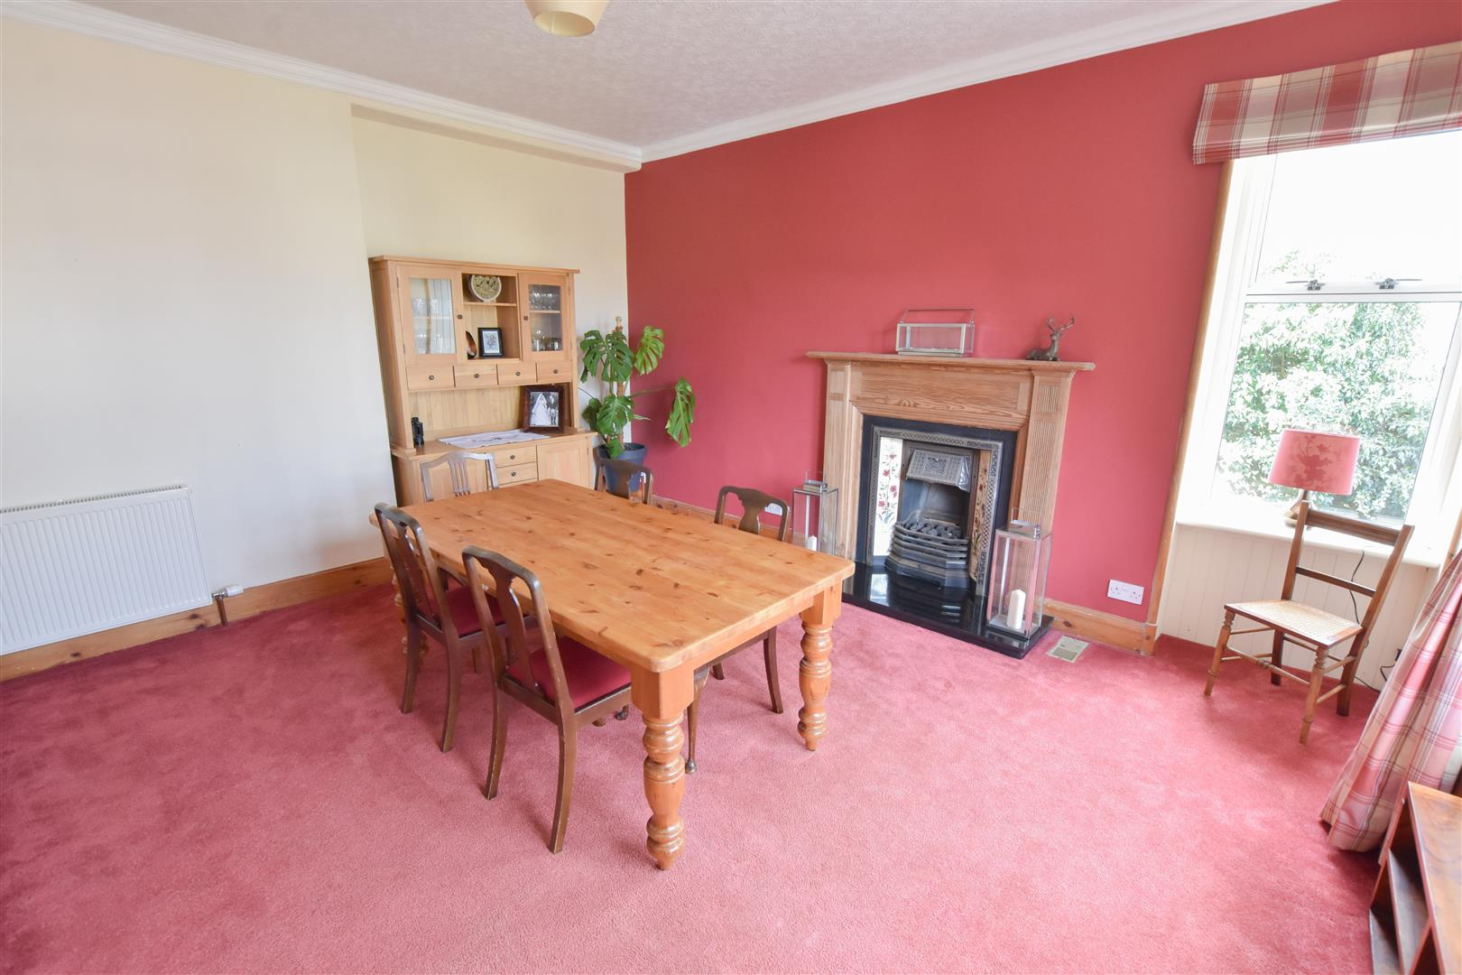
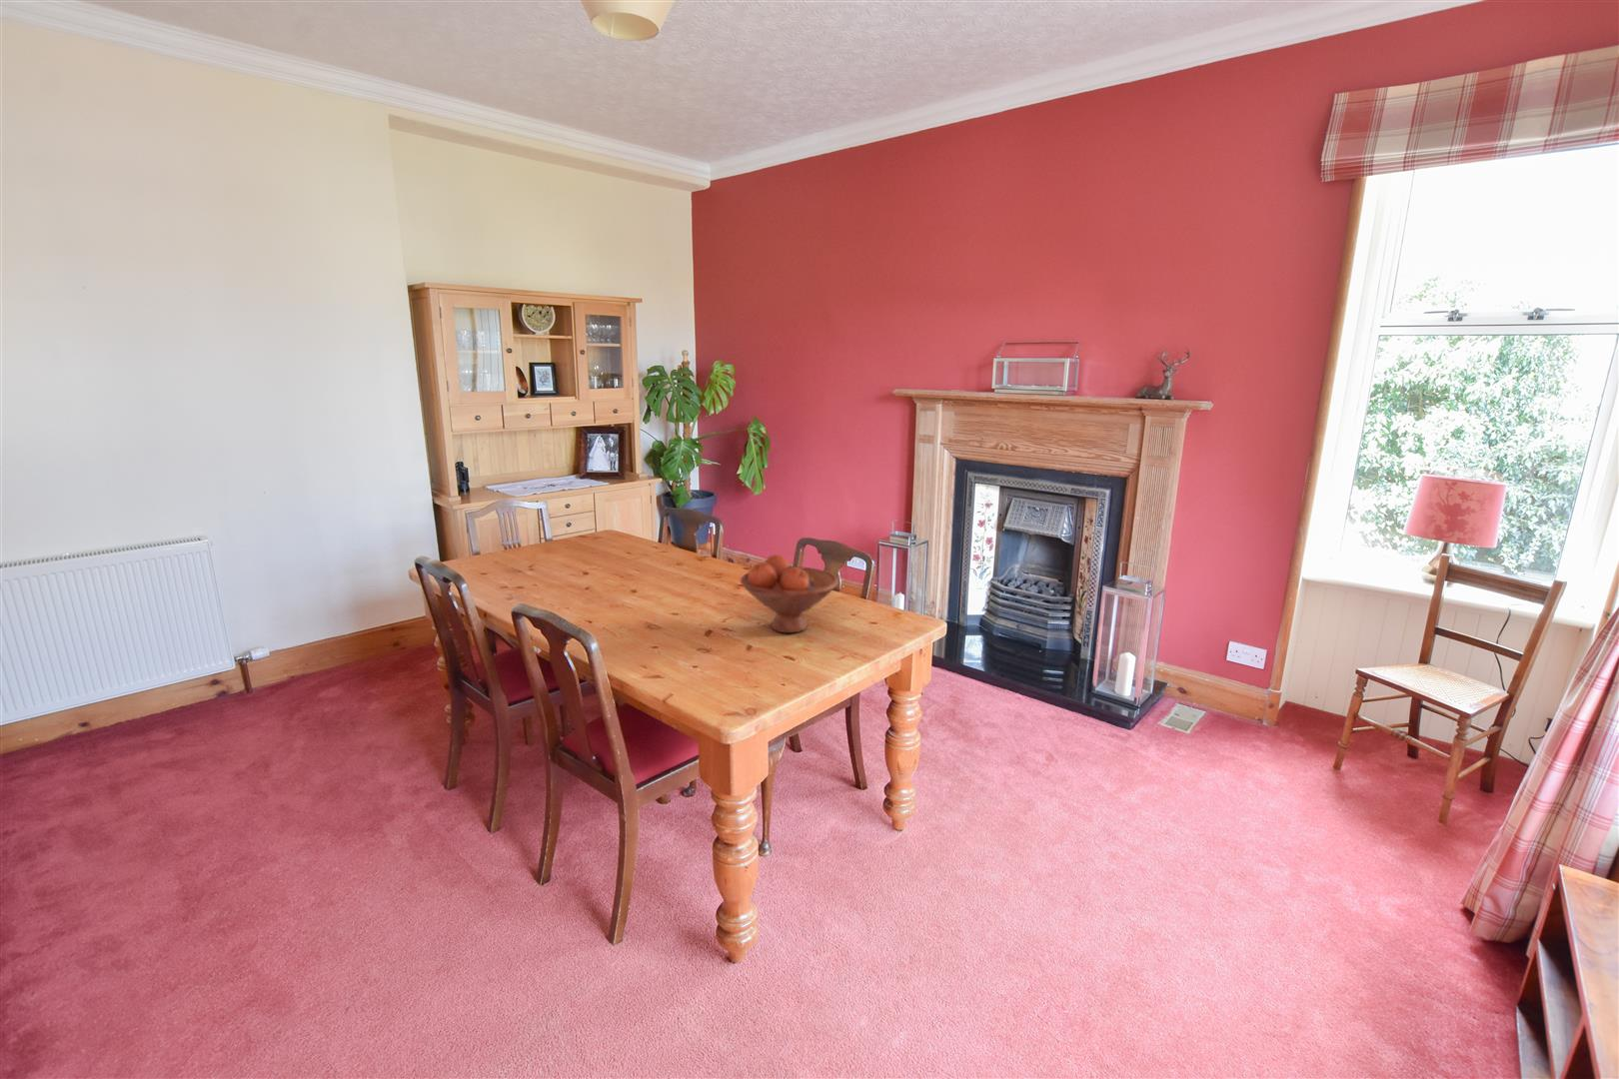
+ fruit bowl [740,554,840,633]
